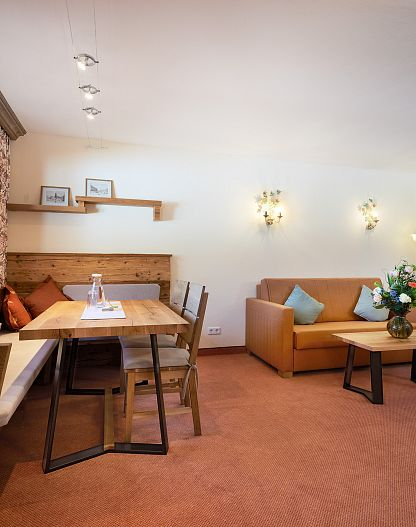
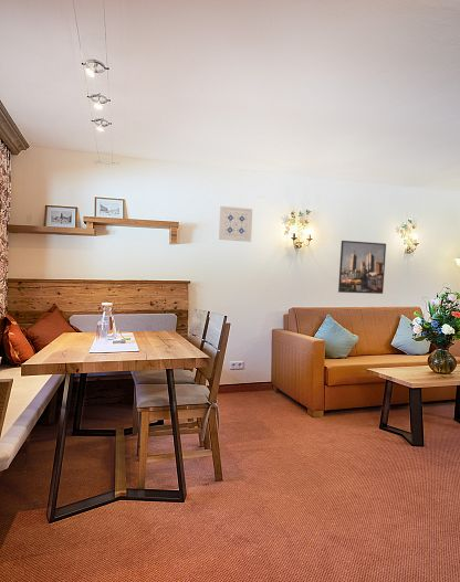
+ wall art [218,205,253,243]
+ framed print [337,240,387,295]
